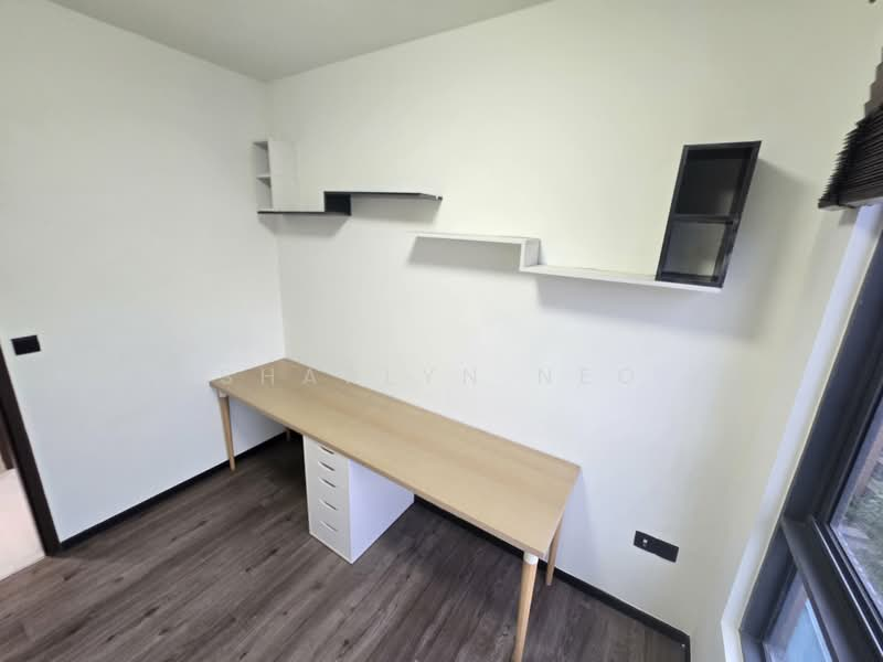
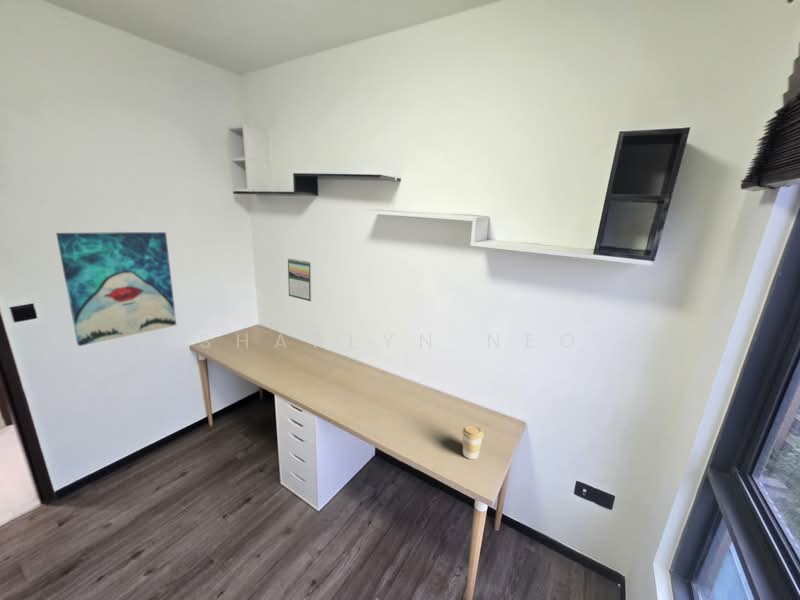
+ calendar [287,257,312,302]
+ wall art [55,231,177,347]
+ coffee cup [462,425,485,460]
